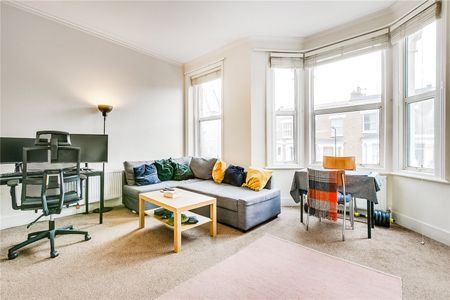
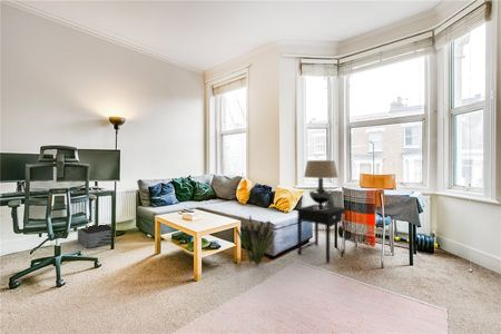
+ table lamp [303,159,338,209]
+ side table [296,204,347,264]
+ decorative plant [235,215,277,266]
+ storage bin [77,223,117,249]
